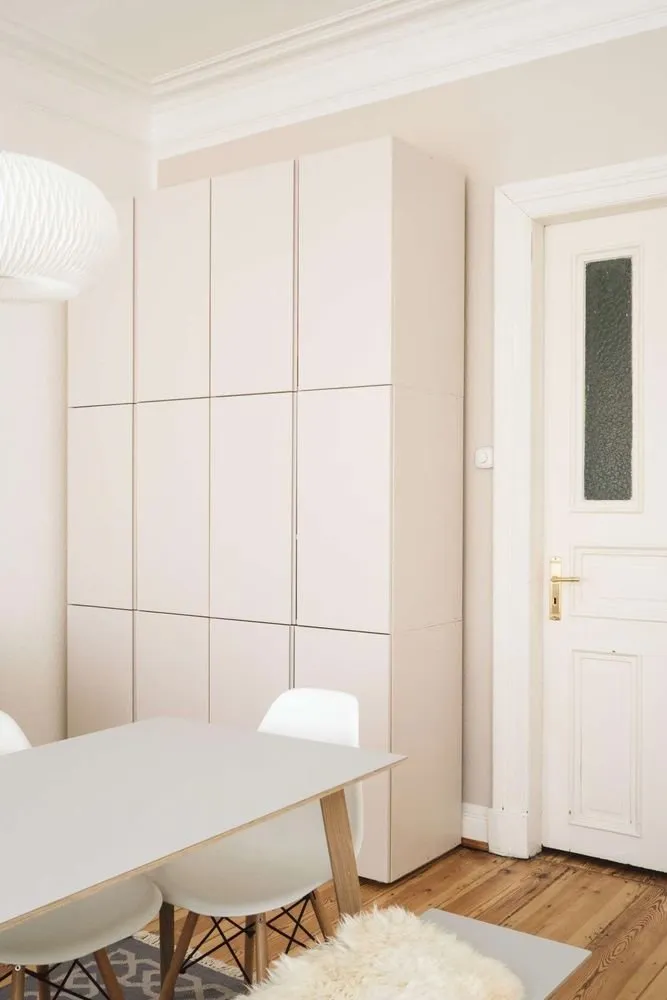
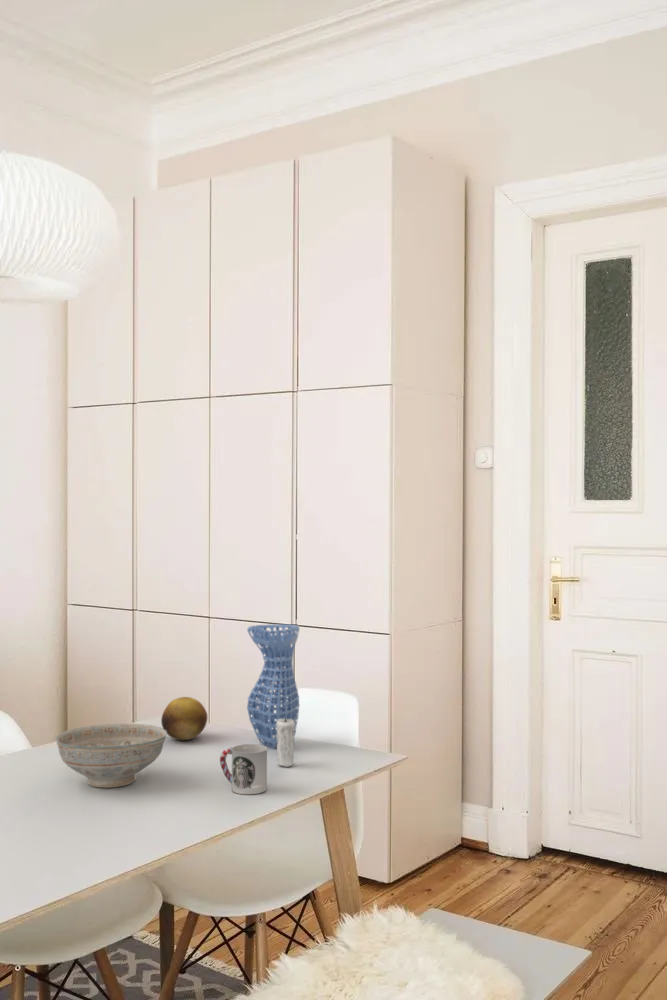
+ fruit [160,696,208,741]
+ candle [276,712,297,768]
+ cup [219,743,268,795]
+ vase [246,623,301,749]
+ decorative bowl [55,723,168,789]
